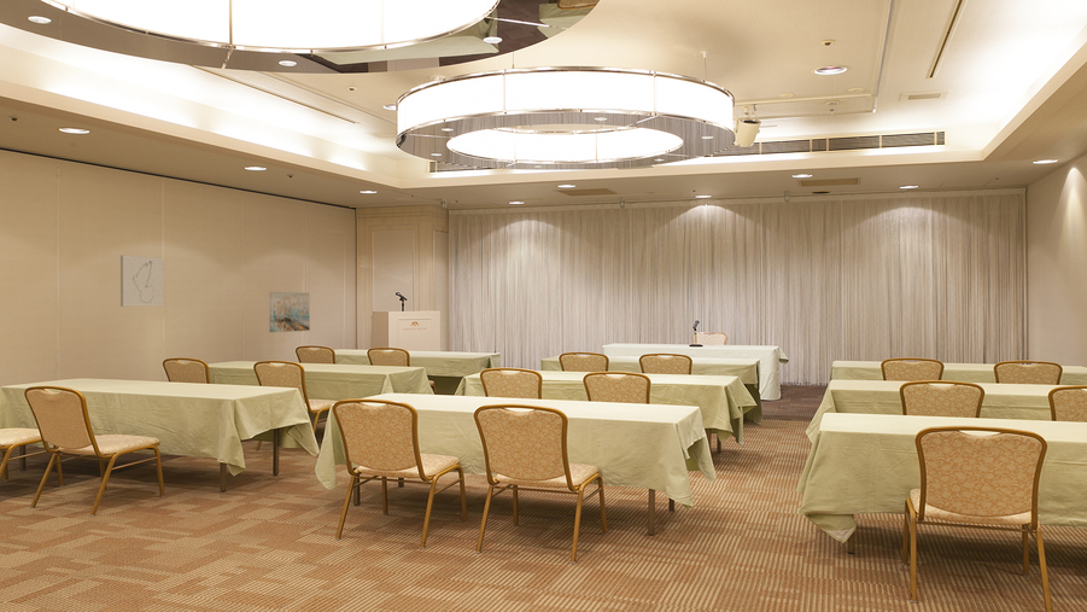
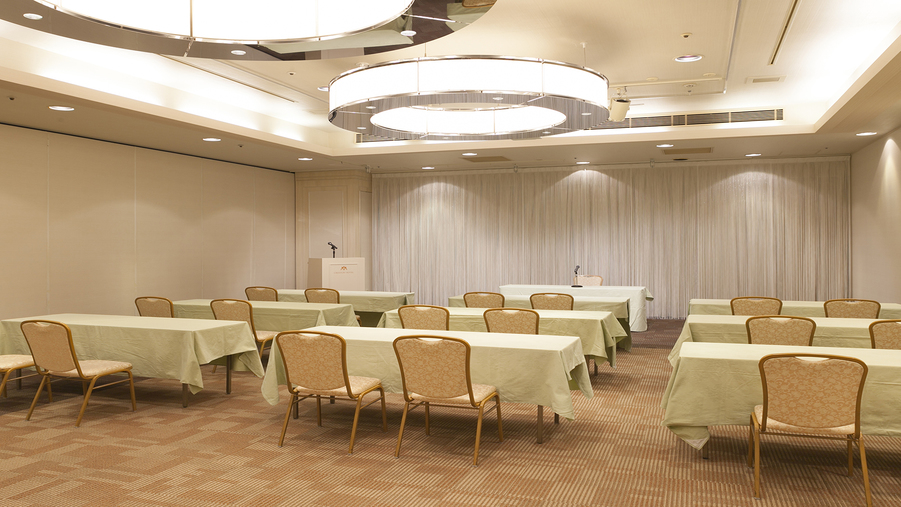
- wall art [119,255,165,308]
- wall art [268,291,311,333]
